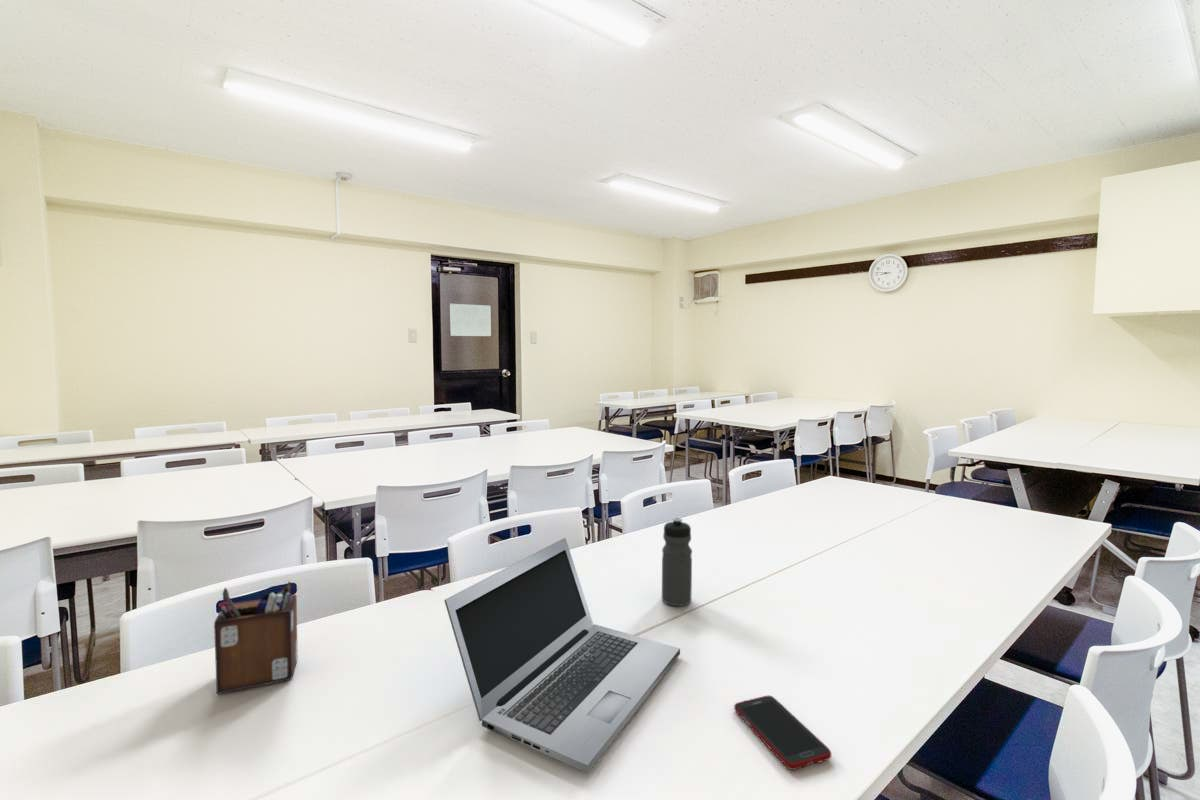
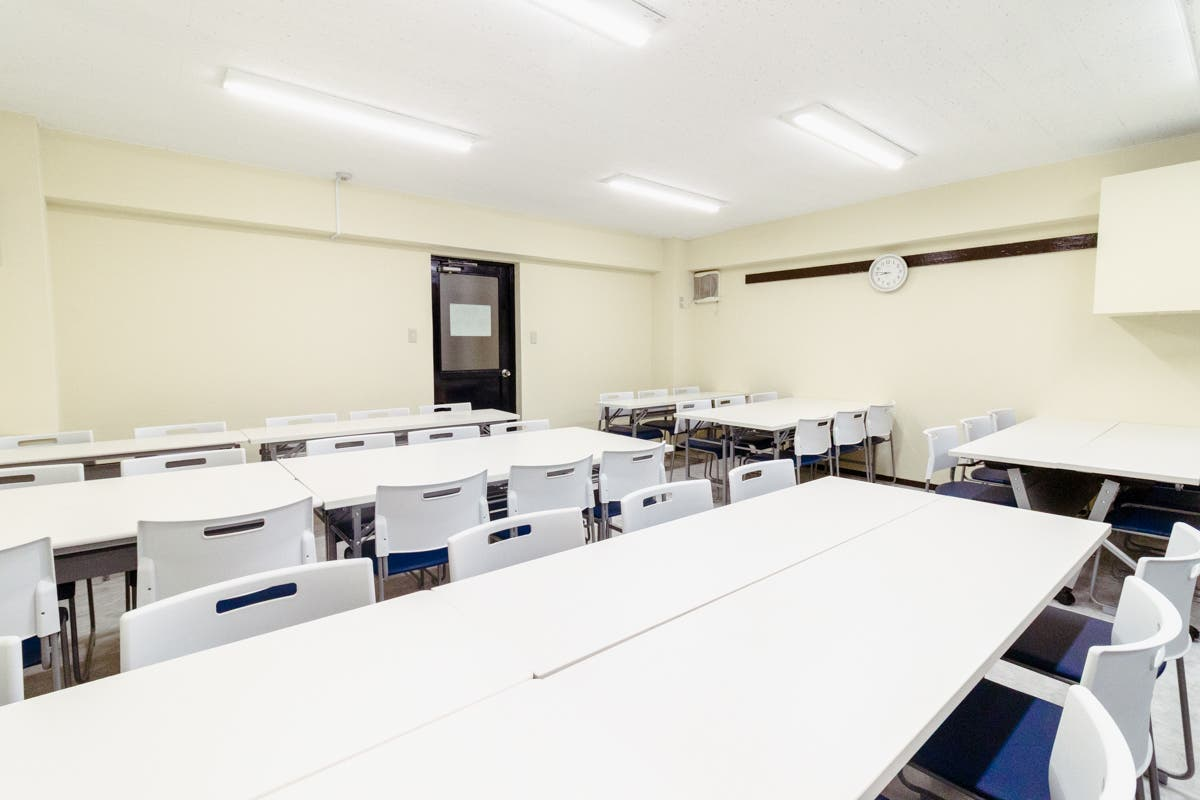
- desk organizer [213,580,299,695]
- cell phone [733,695,832,771]
- water bottle [661,517,693,607]
- laptop [443,537,681,774]
